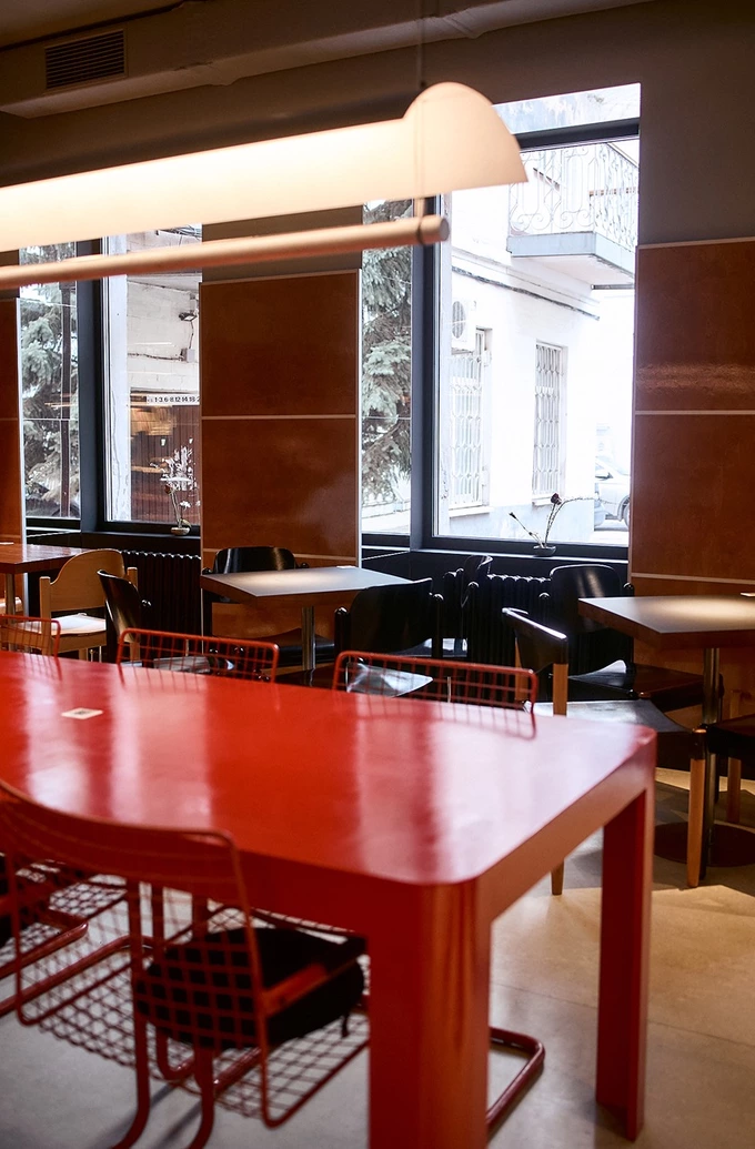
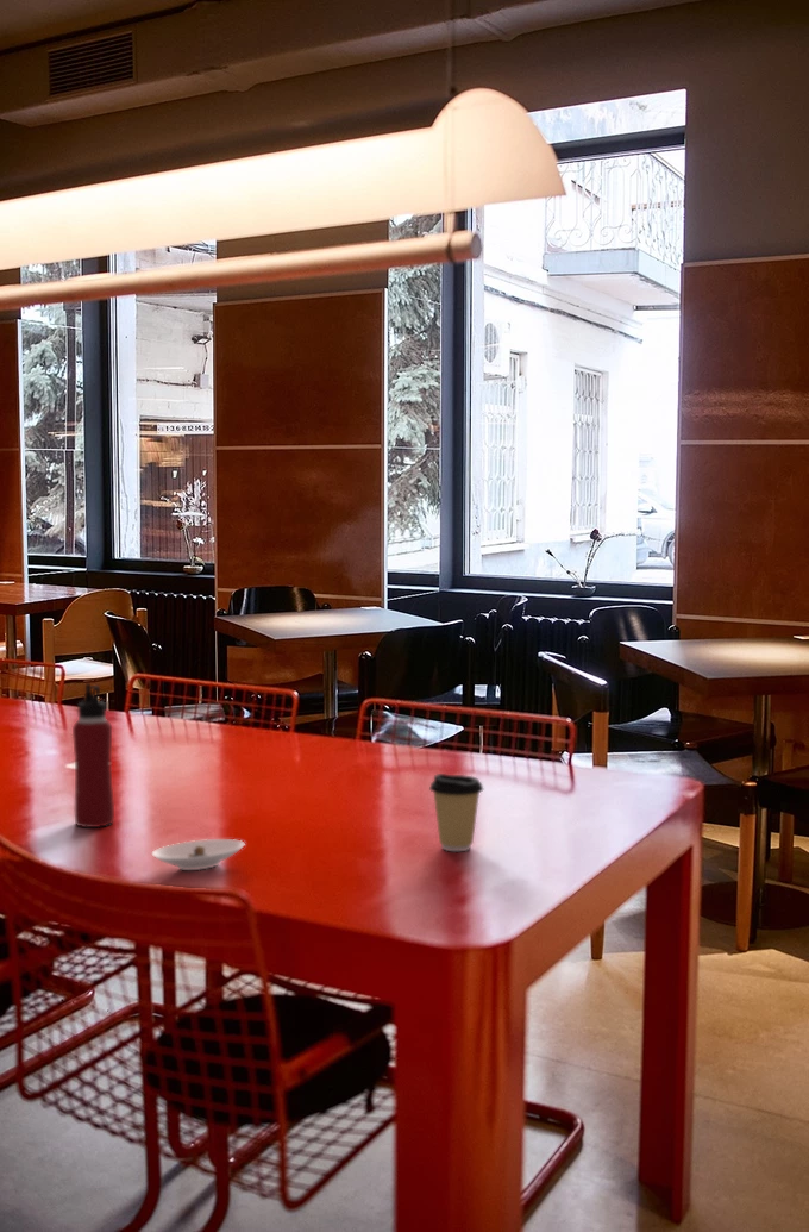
+ saucer [151,838,246,871]
+ coffee cup [428,773,484,852]
+ water bottle [71,682,115,828]
